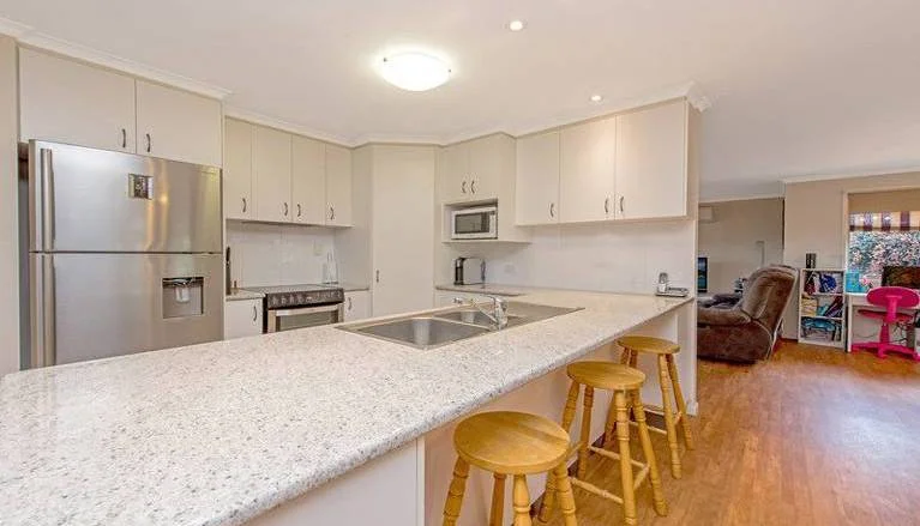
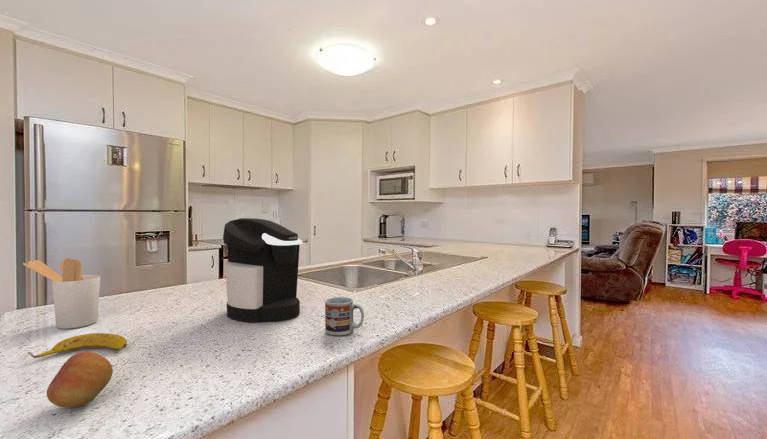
+ cup [324,296,365,336]
+ utensil holder [22,257,101,330]
+ banana [27,332,128,359]
+ coffee maker [222,217,303,323]
+ fruit [46,351,114,409]
